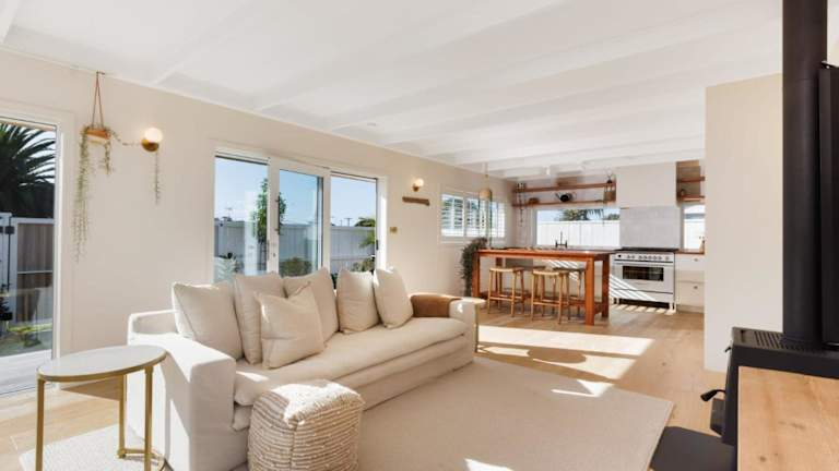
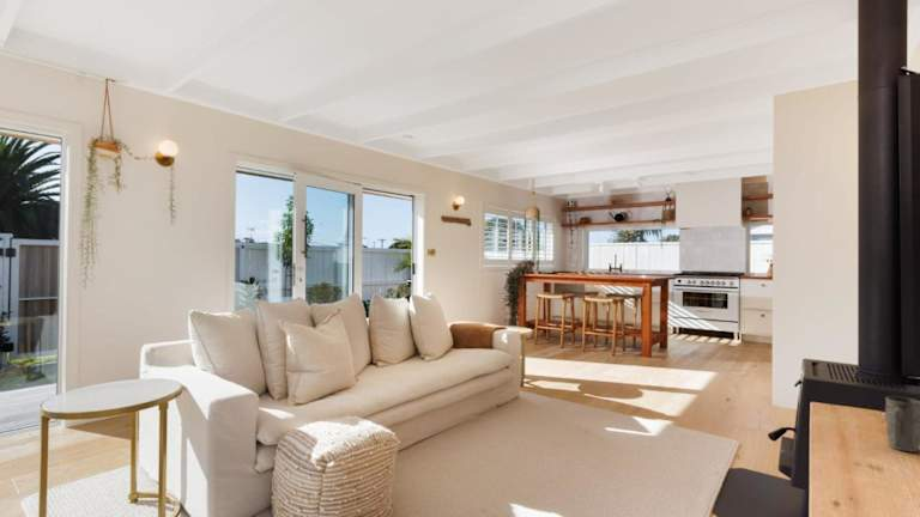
+ mug [882,395,920,454]
